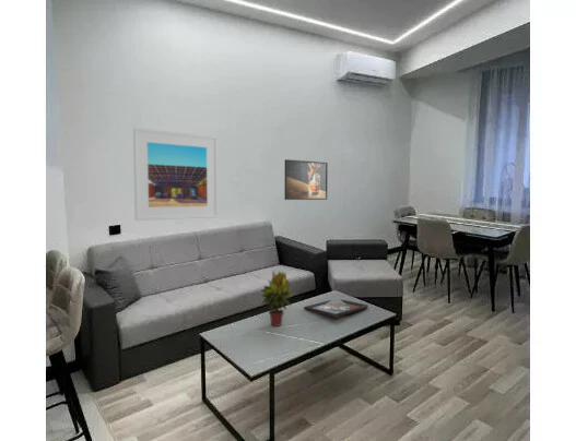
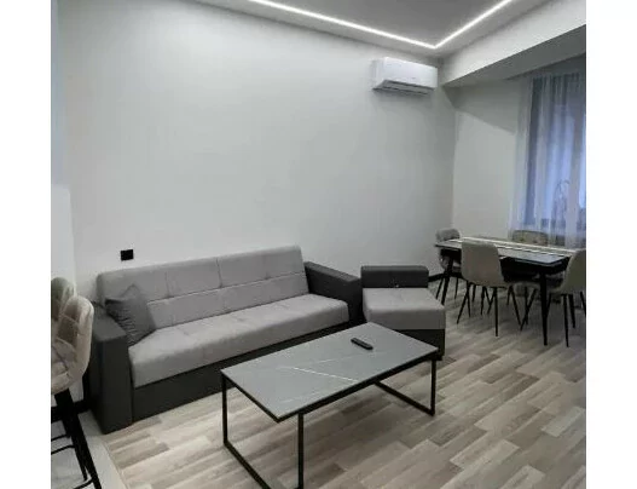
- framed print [283,158,329,201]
- decorative tray [303,299,369,319]
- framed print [132,127,219,222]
- potted plant [259,270,294,327]
